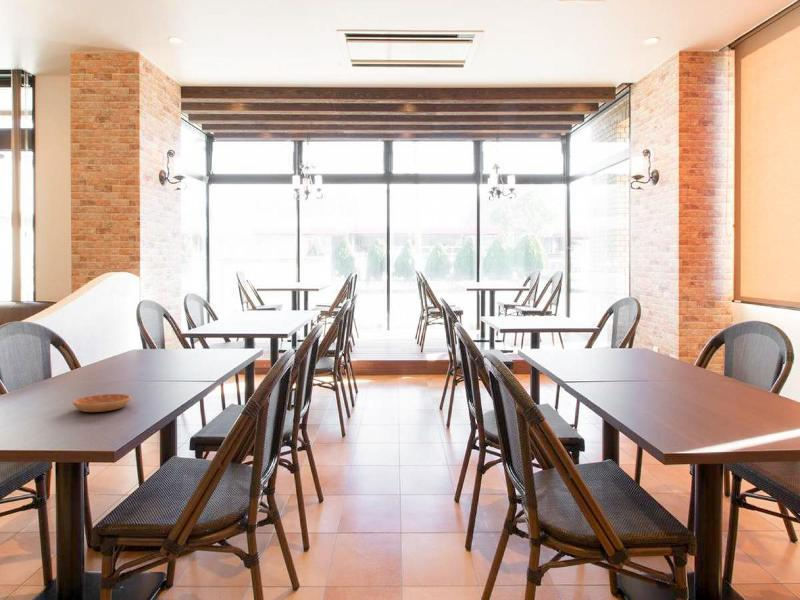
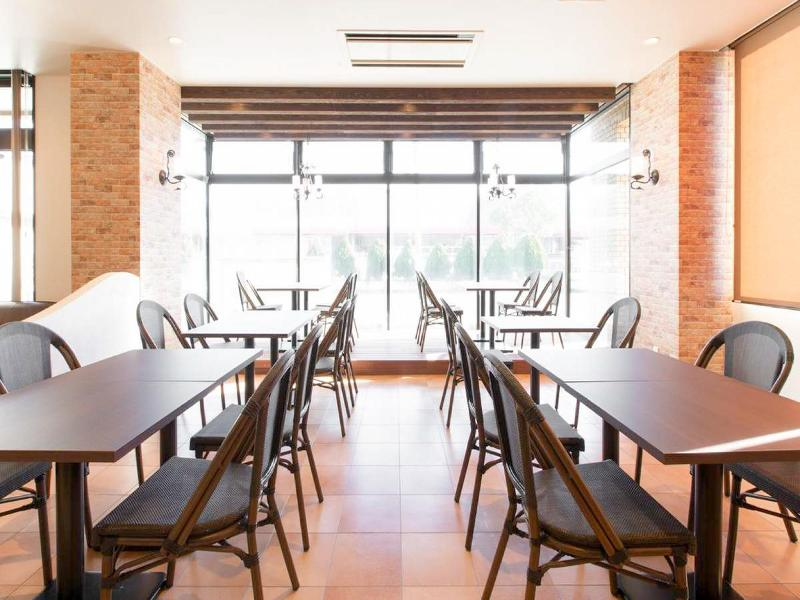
- saucer [72,393,132,413]
